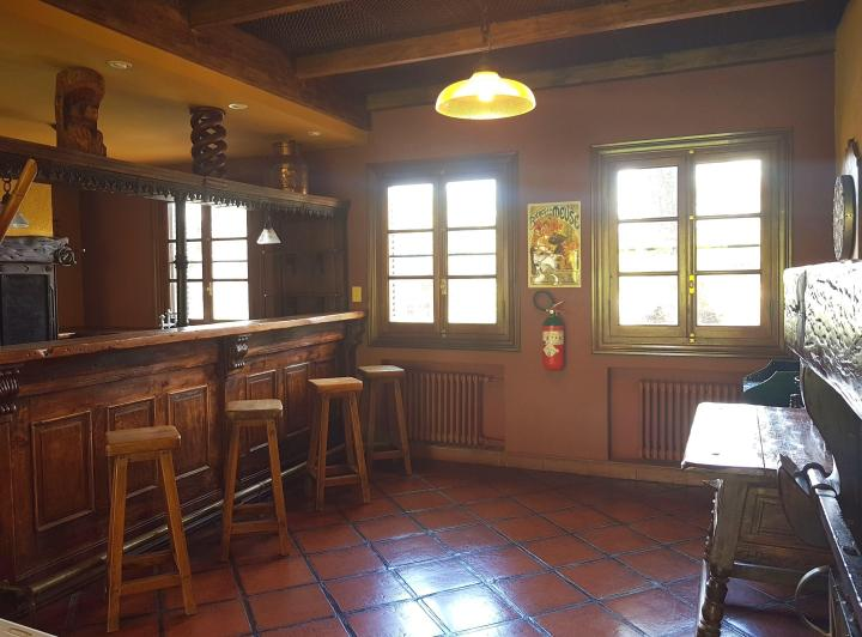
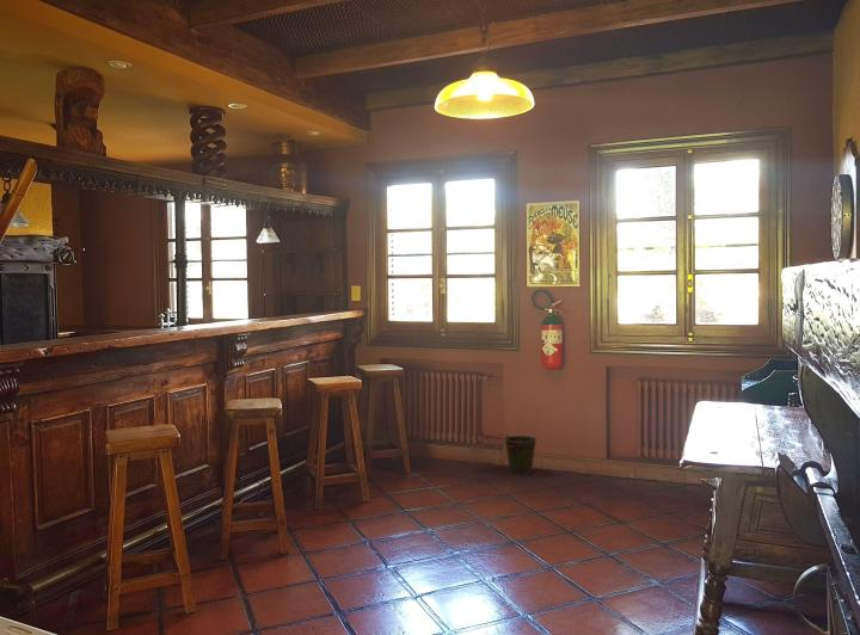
+ bucket [502,433,538,475]
